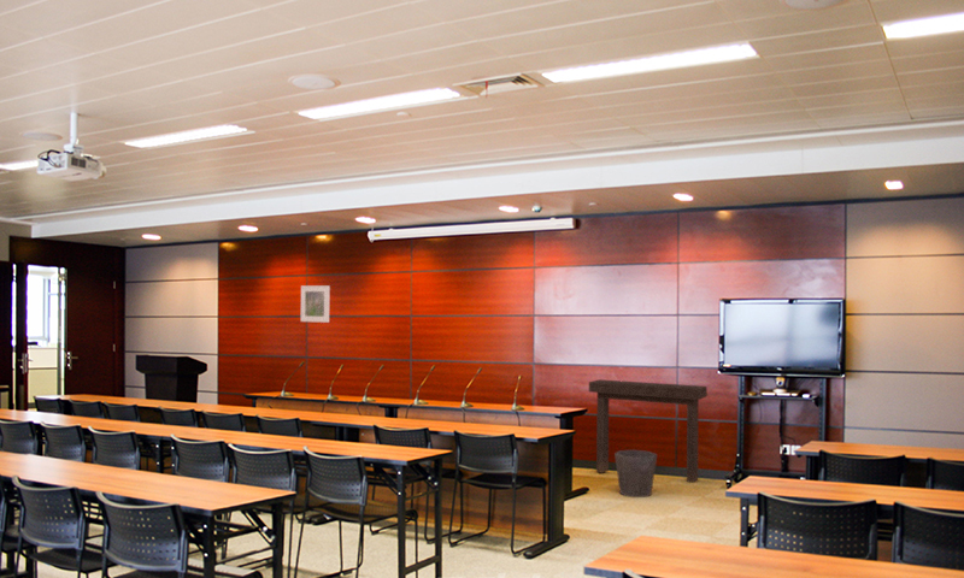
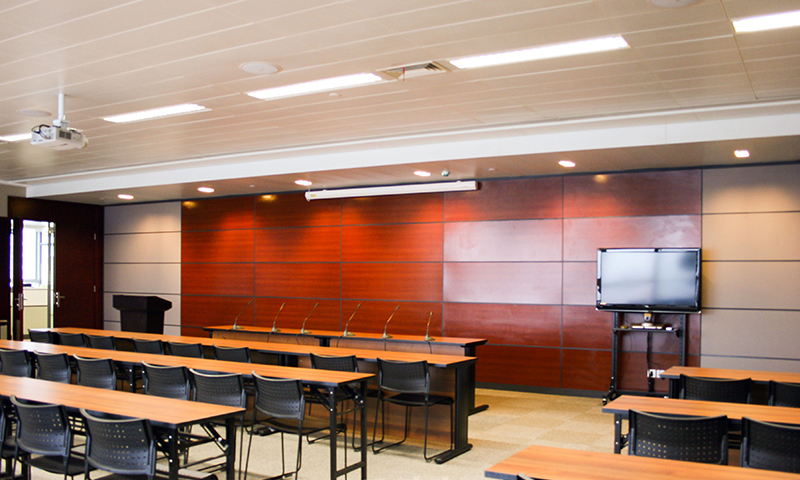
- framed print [300,284,331,324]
- console table [588,378,709,484]
- waste bin [613,449,658,499]
